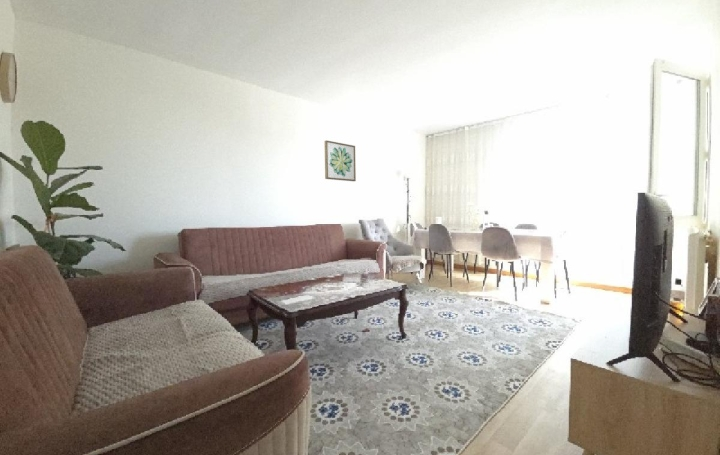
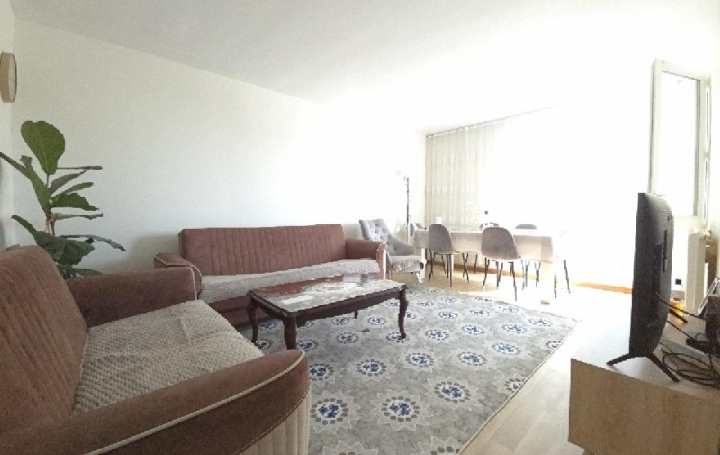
- wall art [324,139,357,182]
